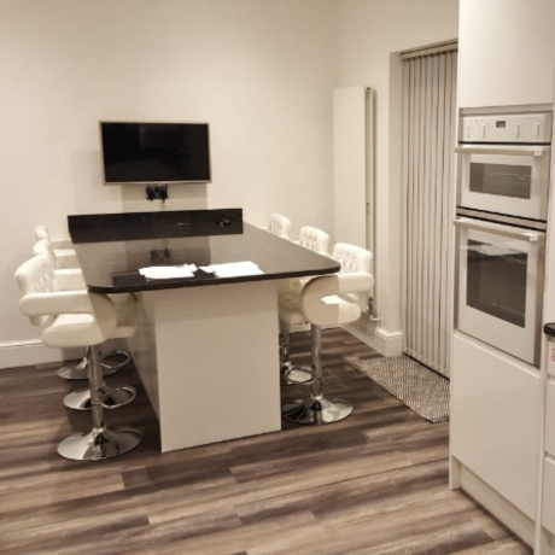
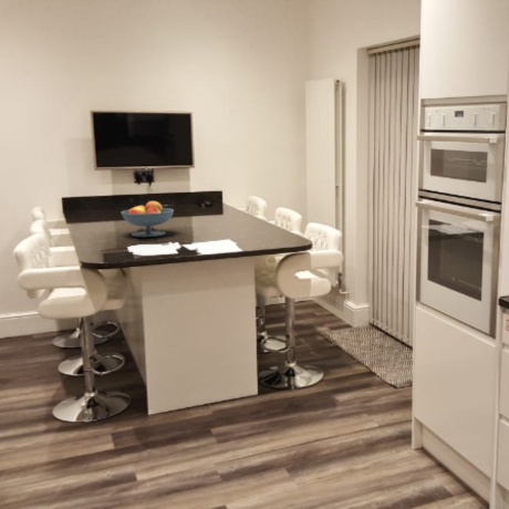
+ fruit bowl [120,200,175,238]
